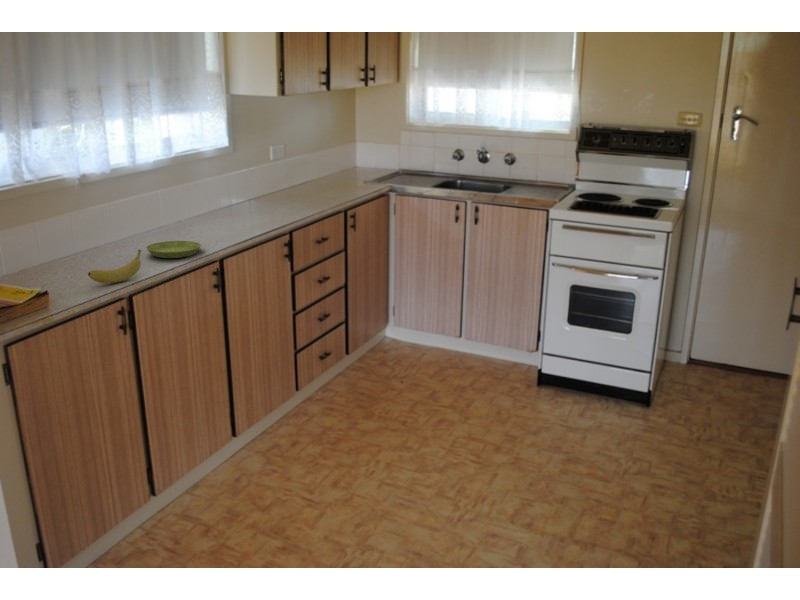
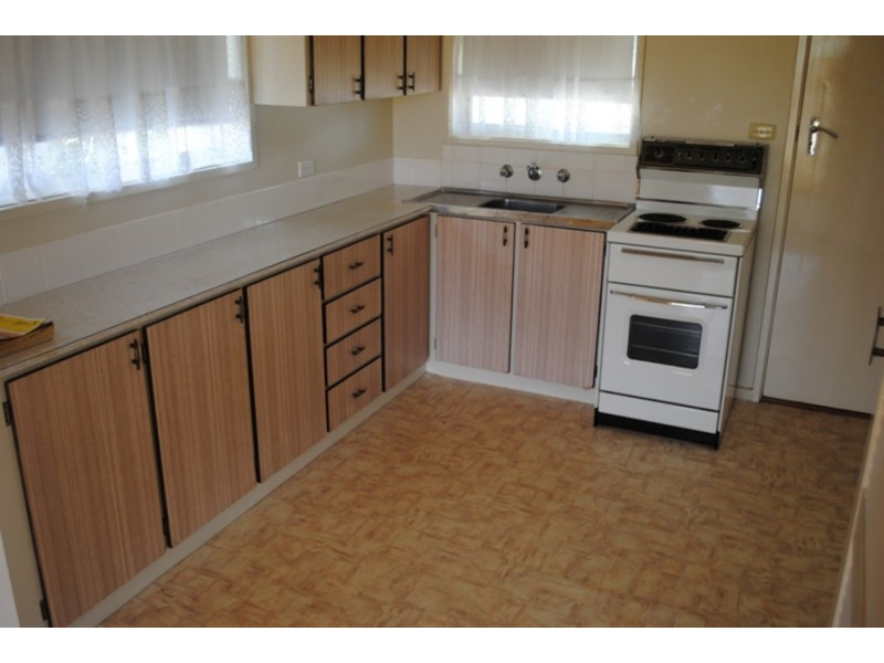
- fruit [87,248,142,284]
- saucer [145,240,202,259]
